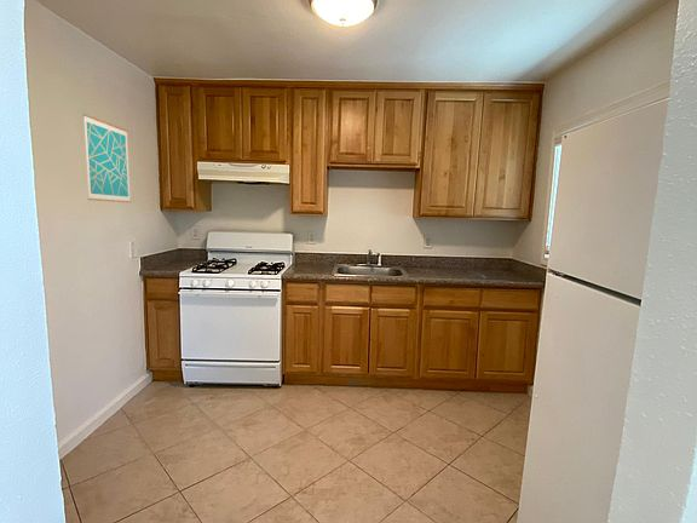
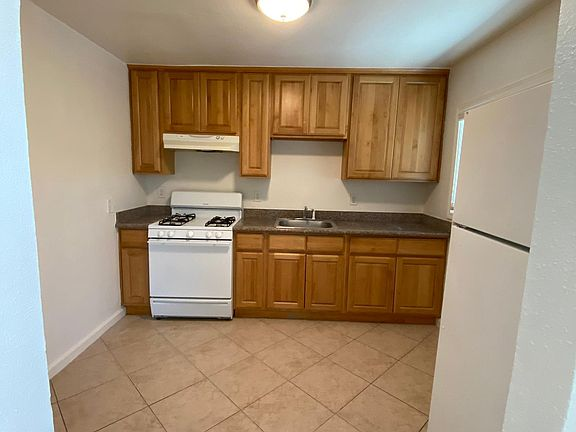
- wall art [82,113,132,203]
